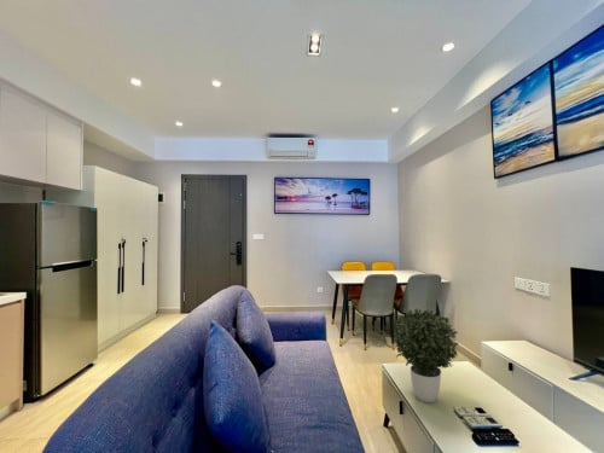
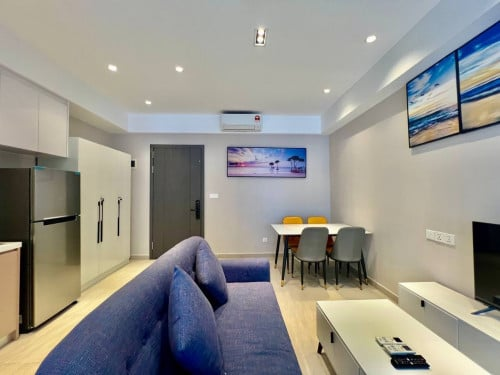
- potted plant [393,307,459,405]
